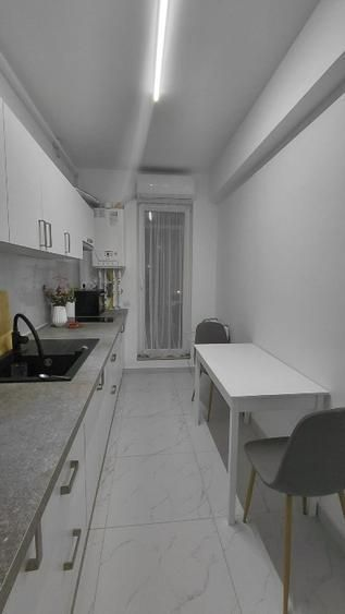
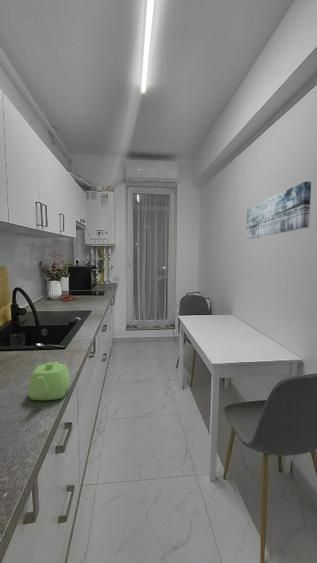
+ teapot [27,360,71,401]
+ wall art [245,181,312,240]
